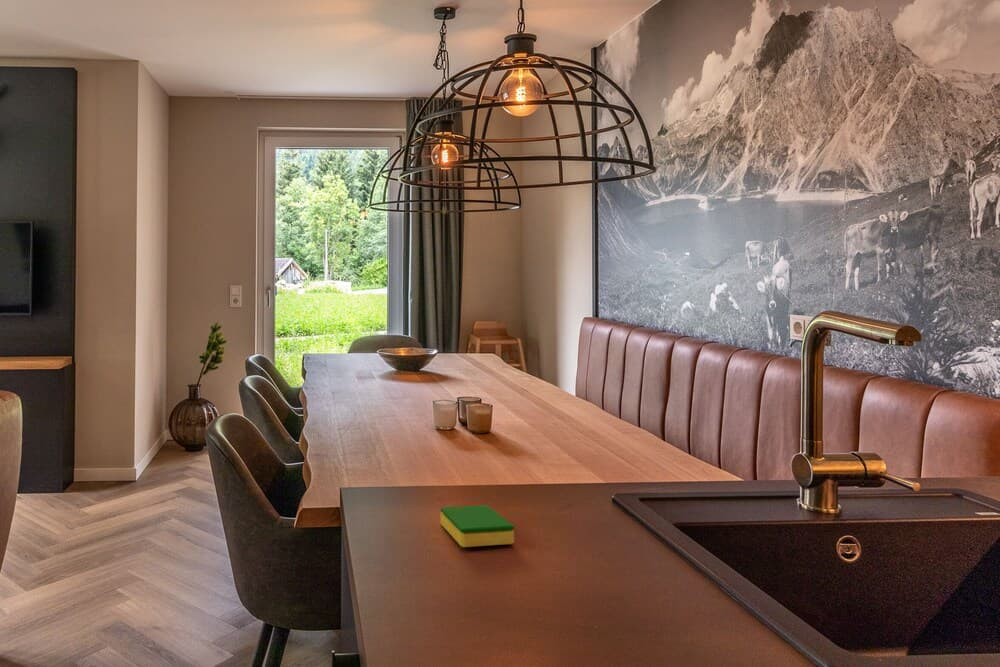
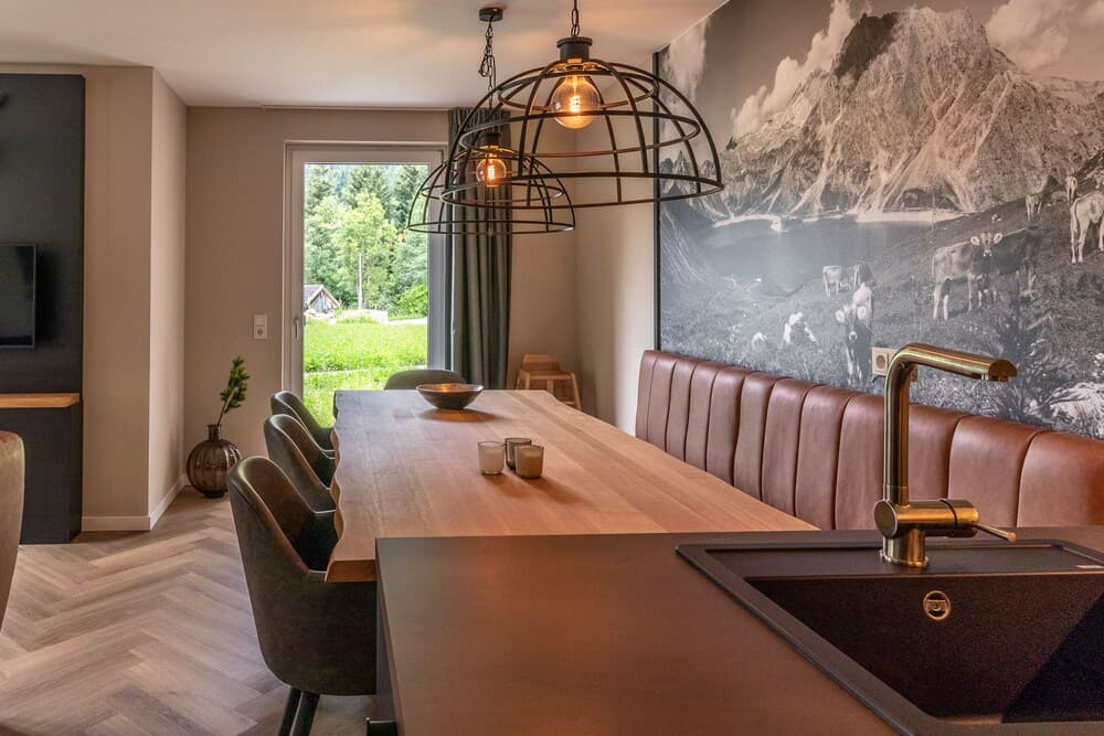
- dish sponge [440,504,515,548]
